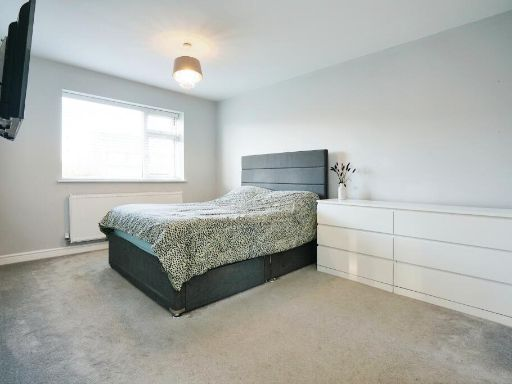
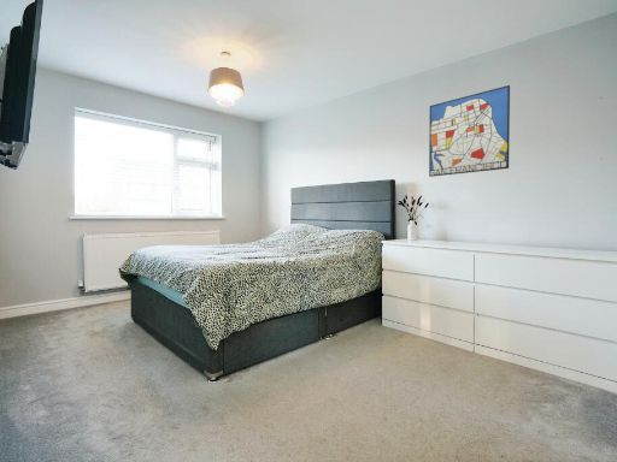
+ wall art [428,84,511,178]
